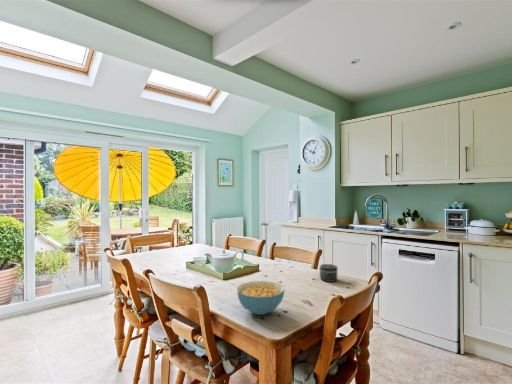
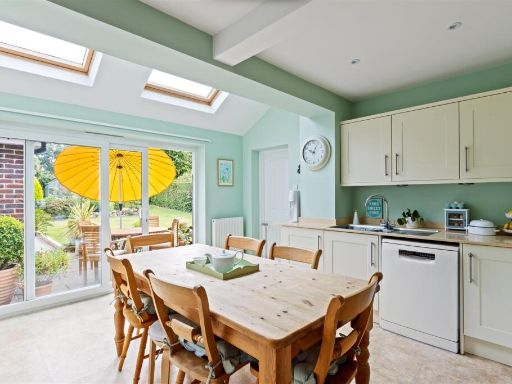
- cereal bowl [236,280,285,316]
- jar [318,263,339,283]
